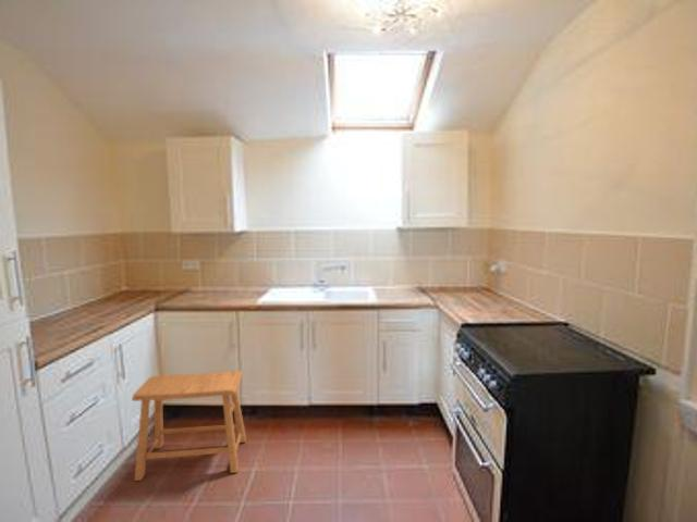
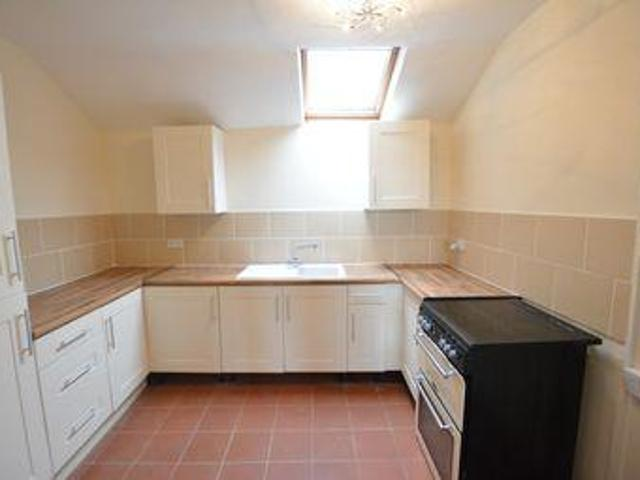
- stool [131,370,247,482]
